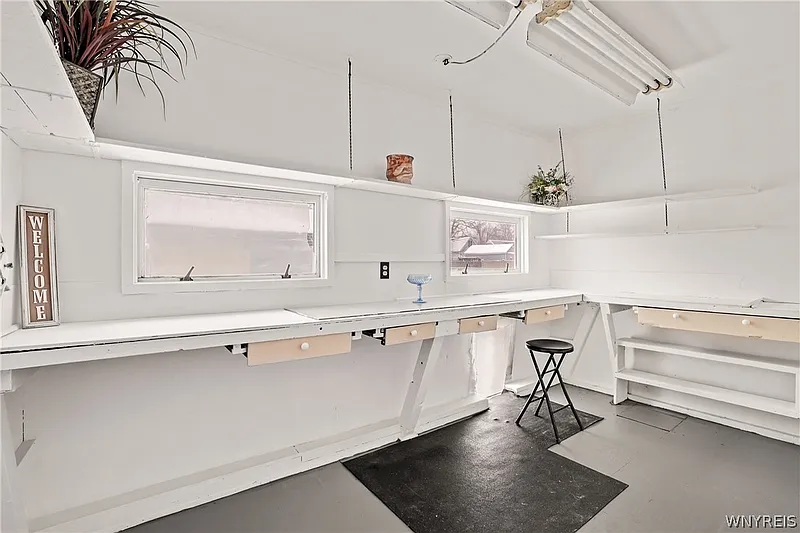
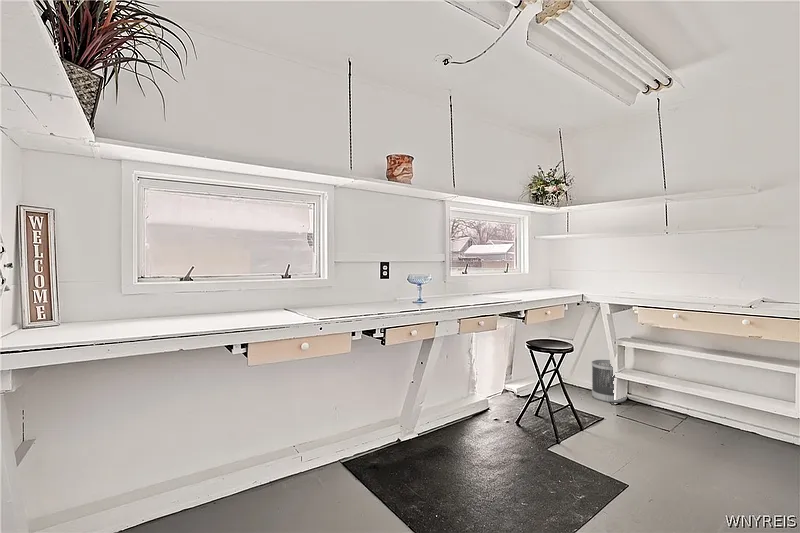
+ wastebasket [591,359,627,404]
